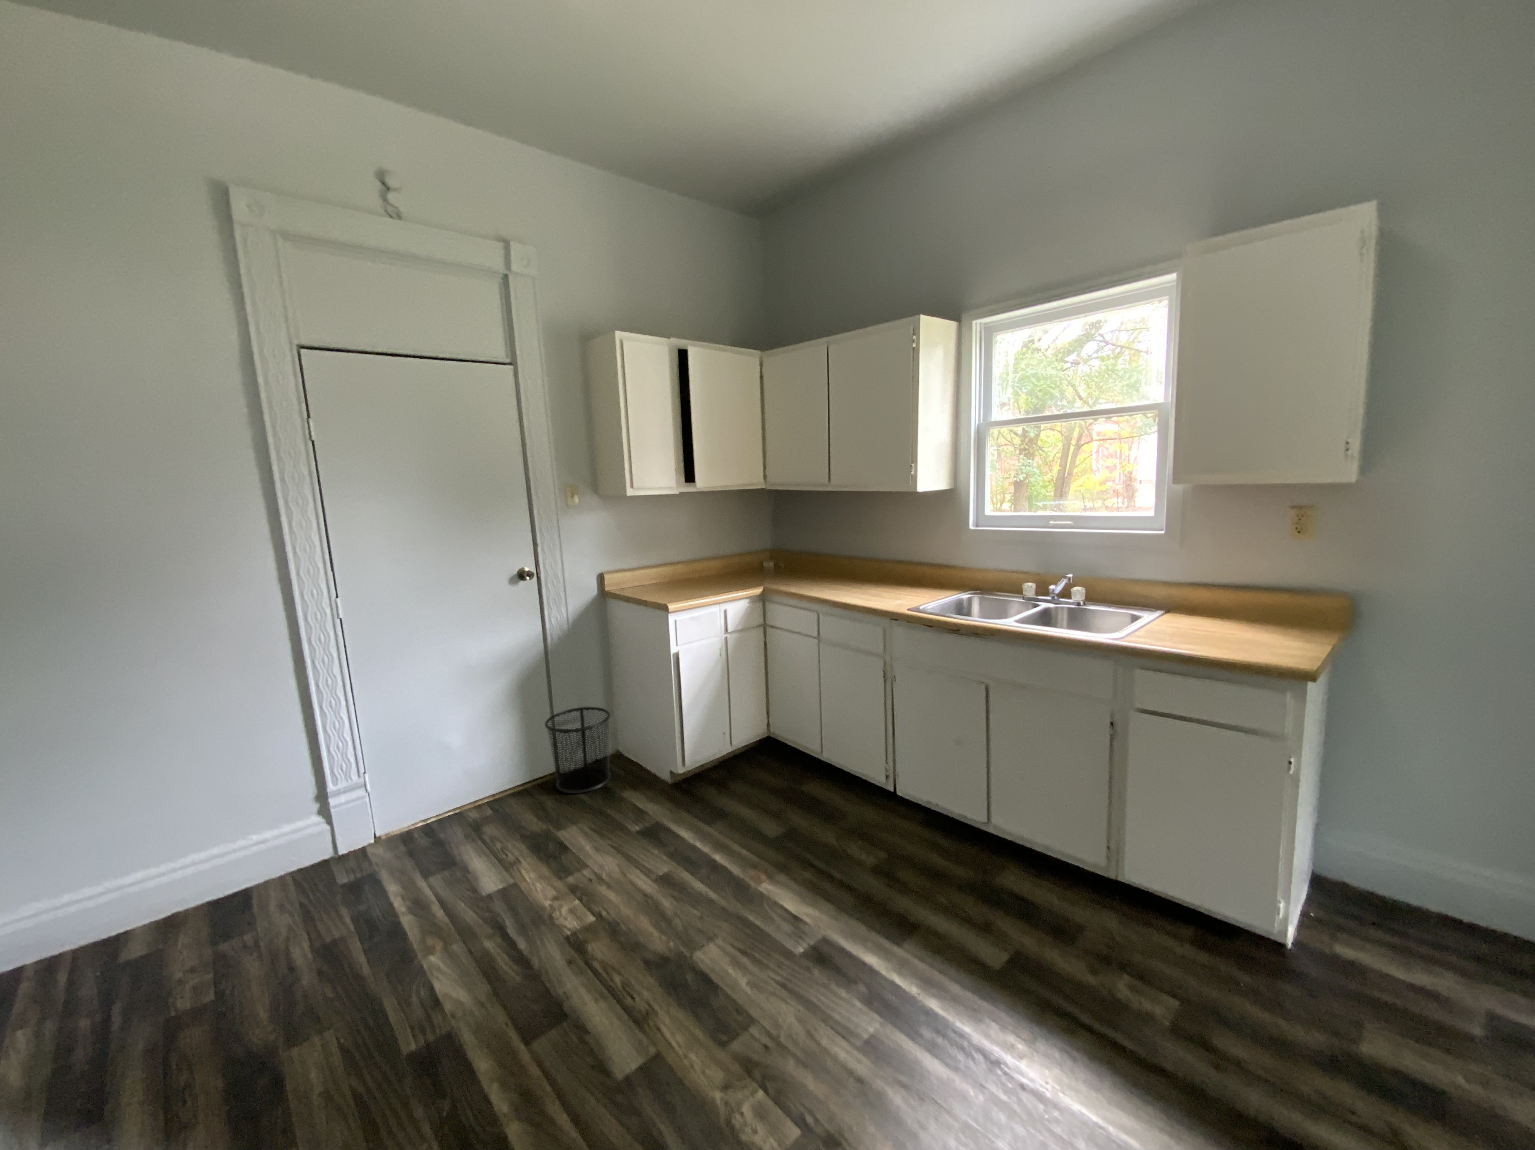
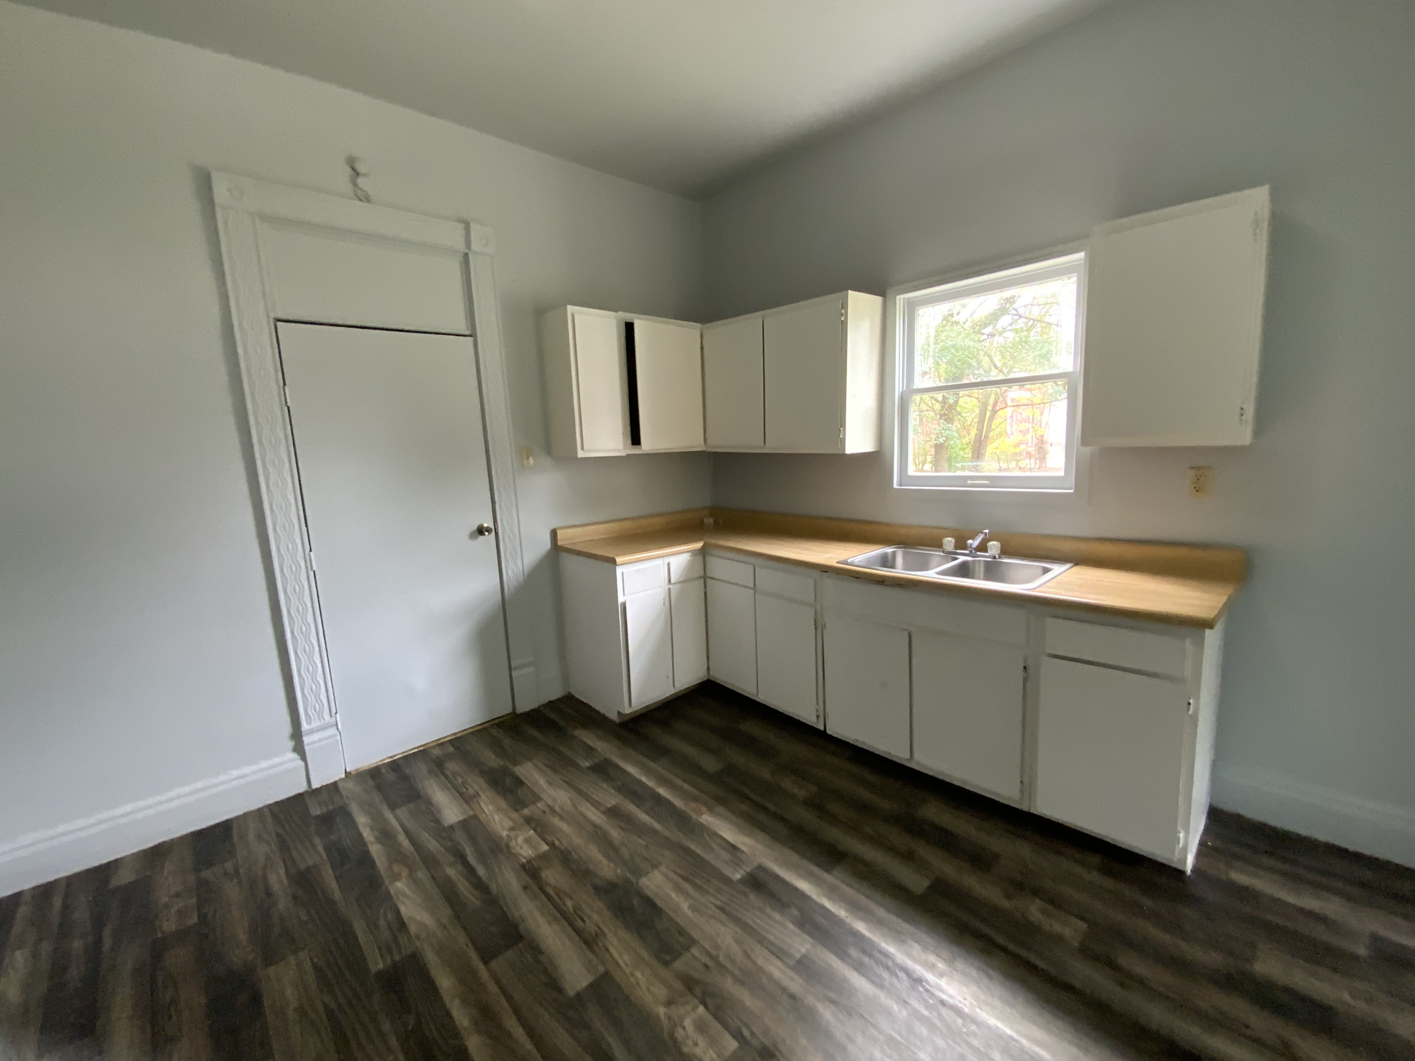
- waste bin [544,707,612,794]
